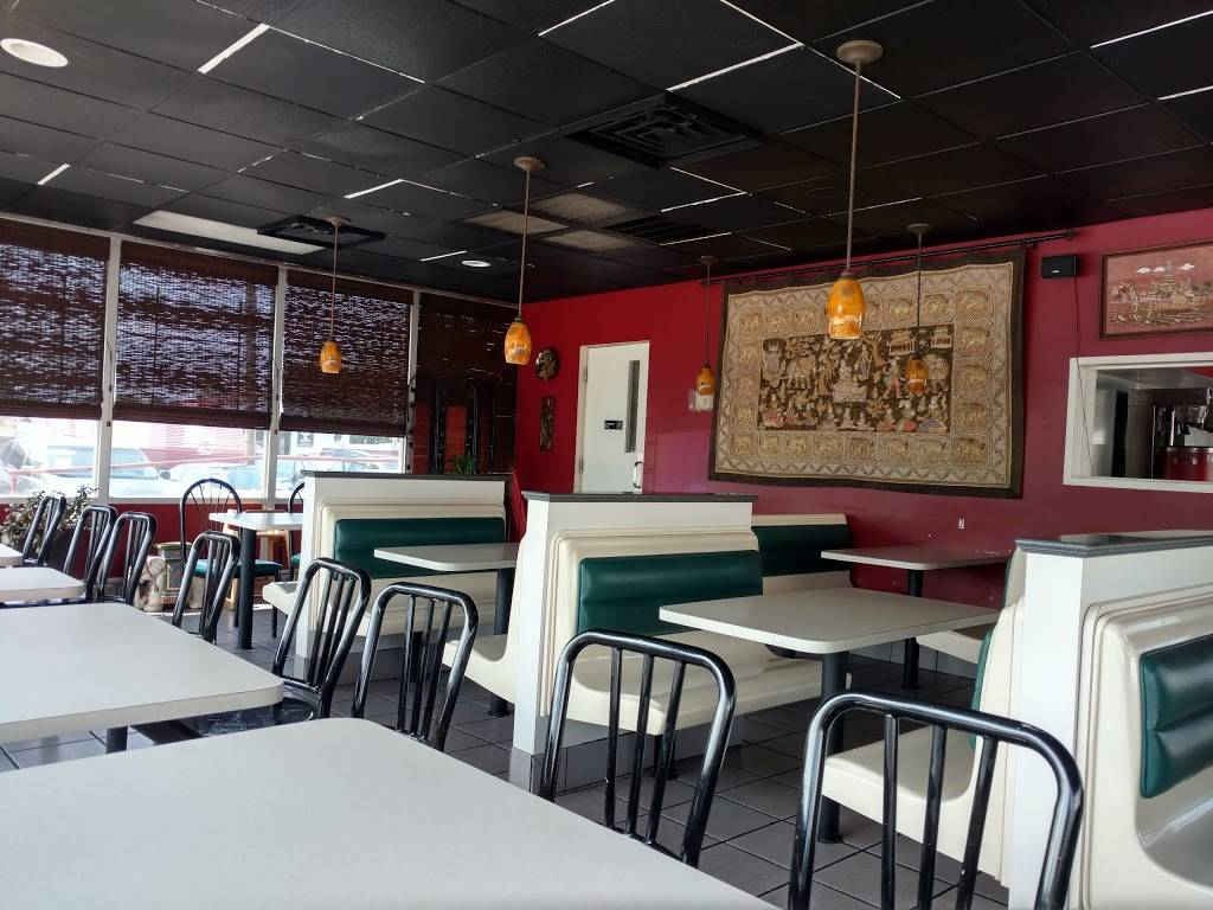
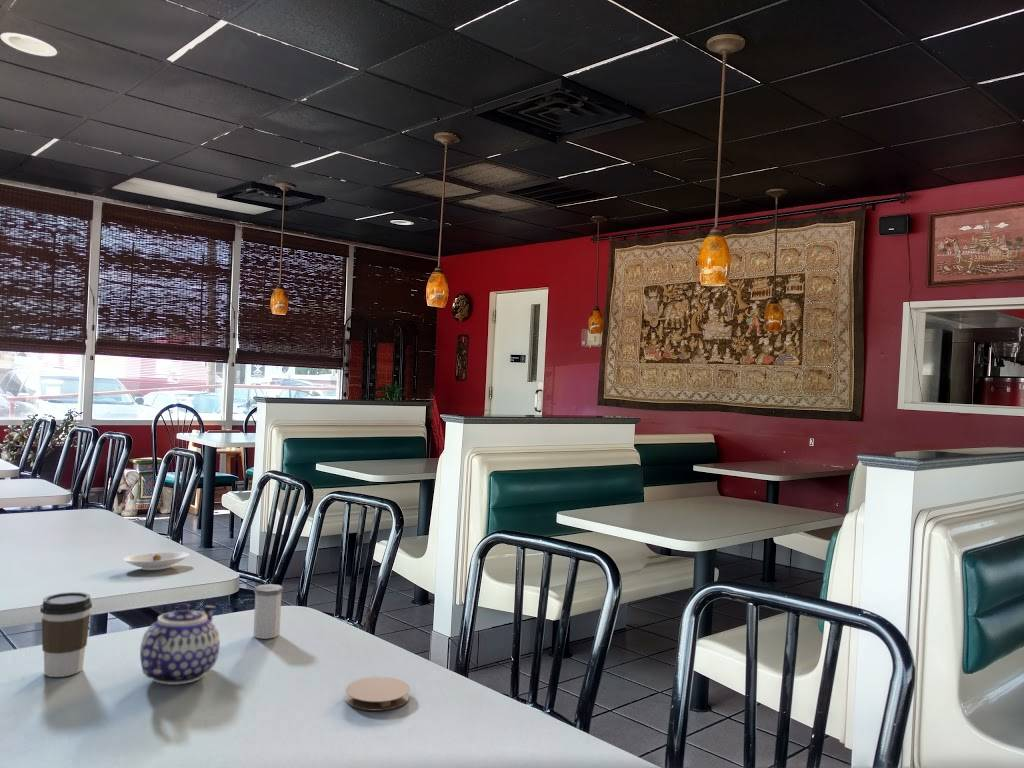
+ coaster [345,676,411,712]
+ salt shaker [253,583,284,640]
+ saucer [123,551,190,571]
+ teapot [139,602,221,685]
+ coffee cup [39,591,93,678]
